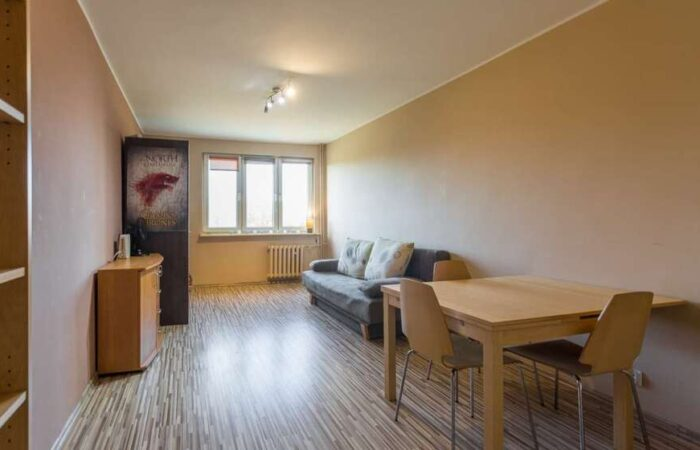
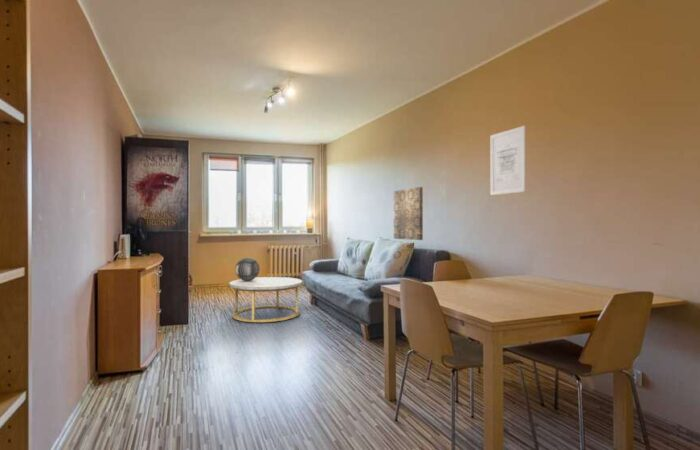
+ wall art [489,125,527,196]
+ decorative sphere [234,256,261,281]
+ wall art [393,186,424,241]
+ coffee table [228,276,304,323]
